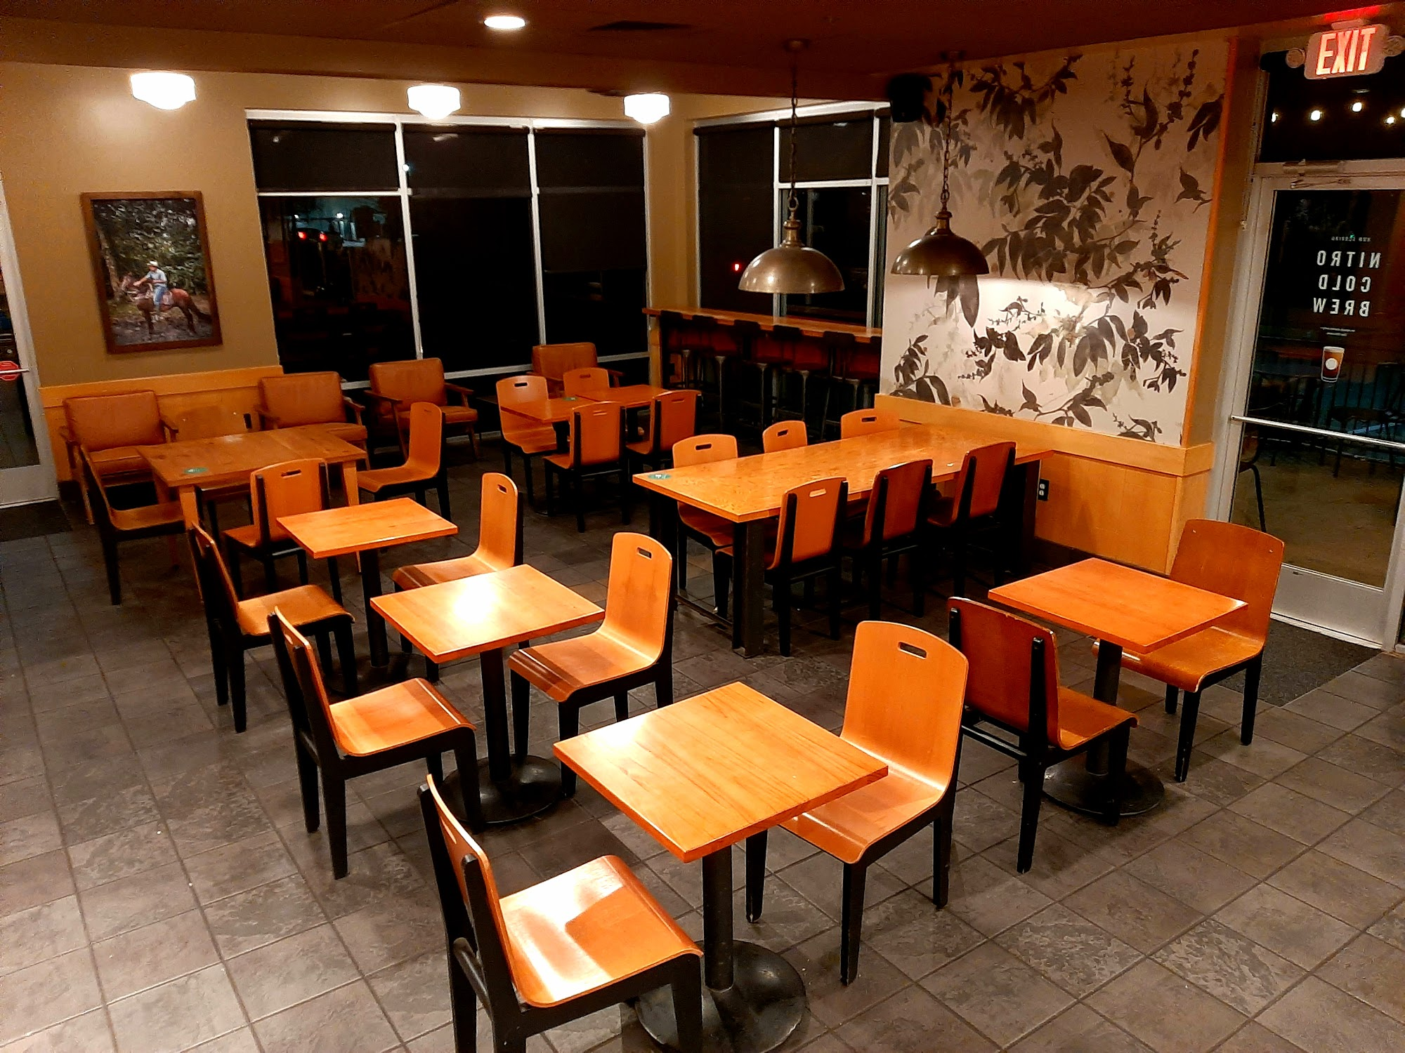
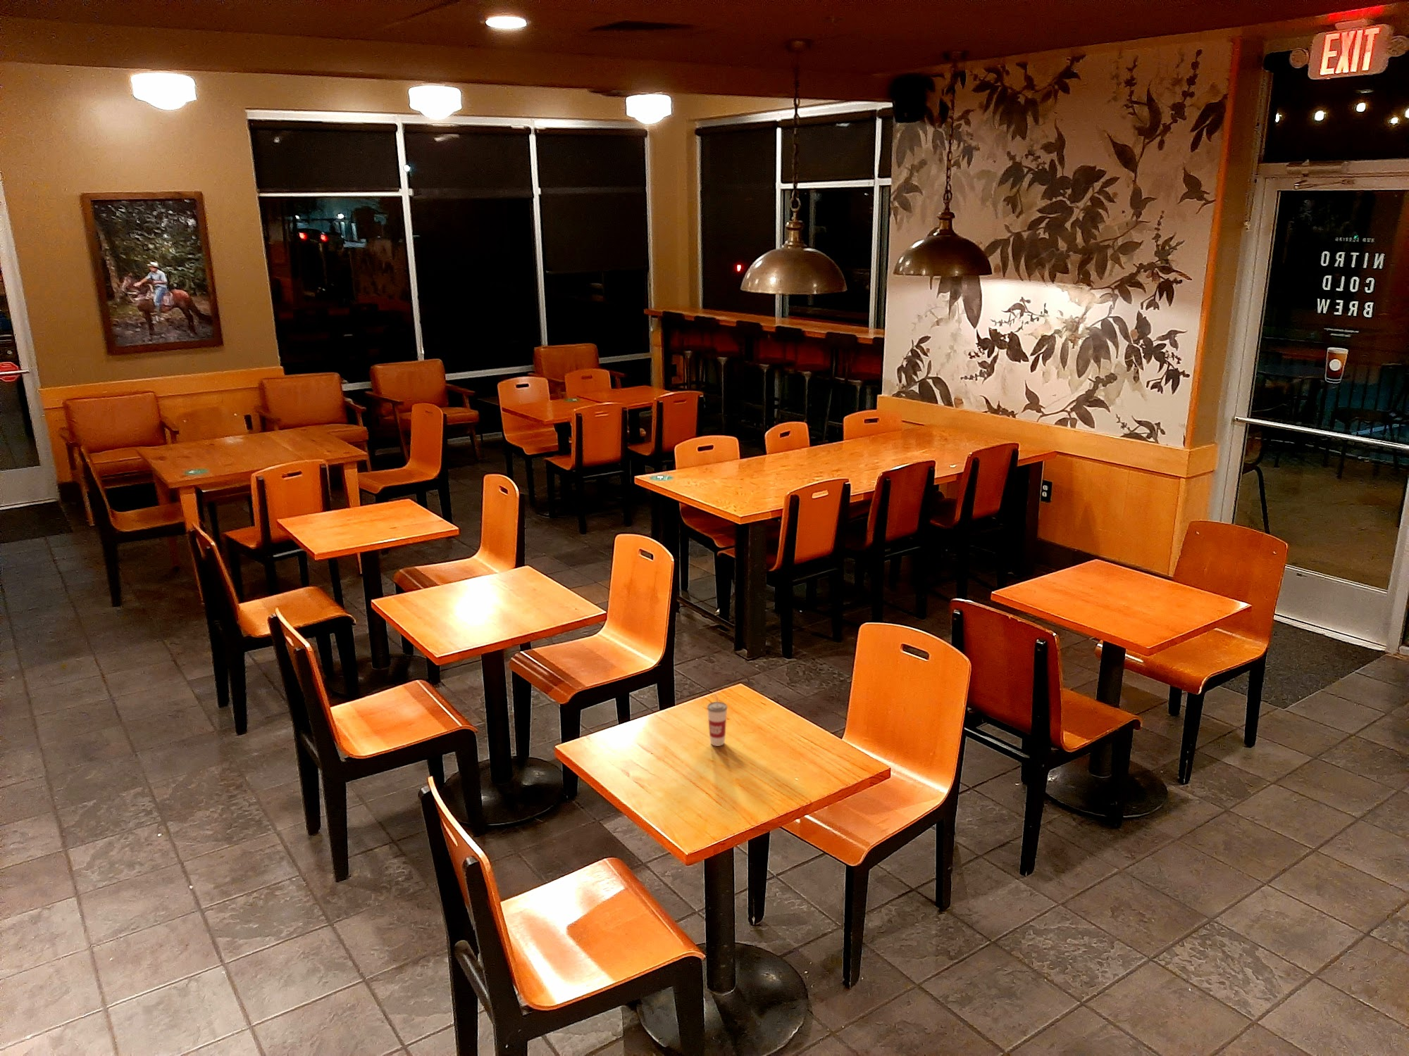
+ cup [707,693,728,747]
